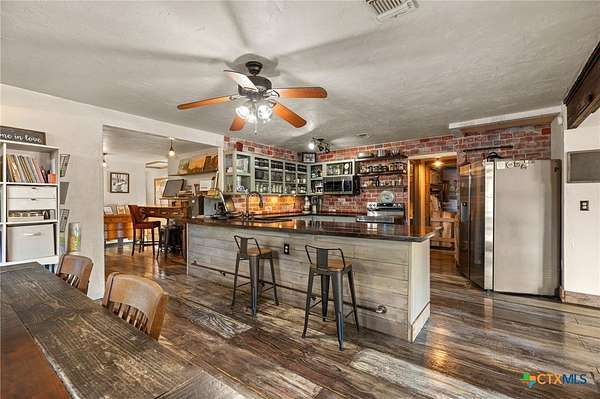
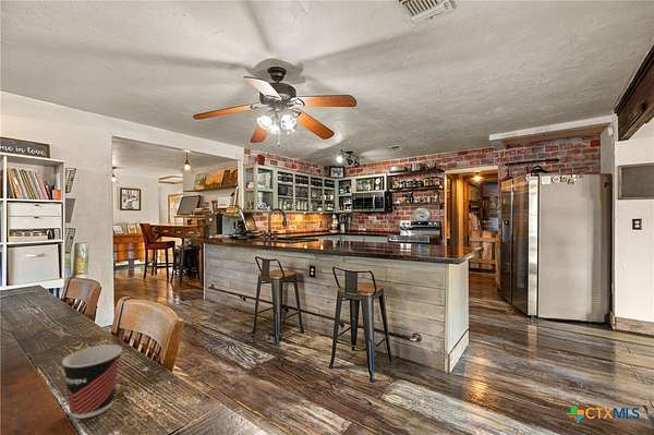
+ cup [61,343,123,420]
